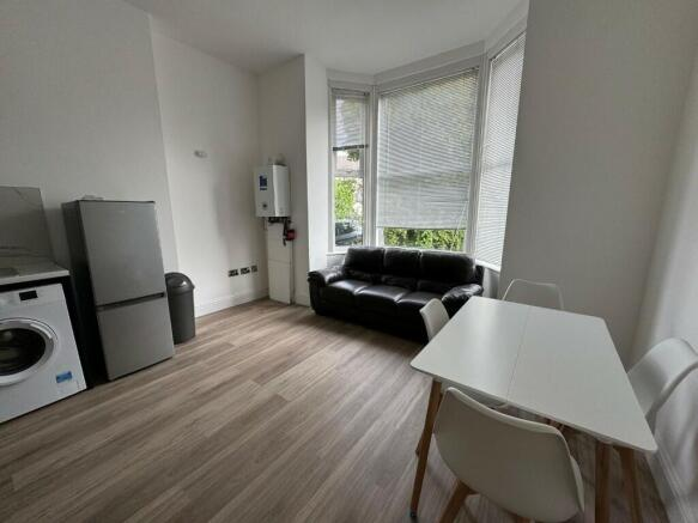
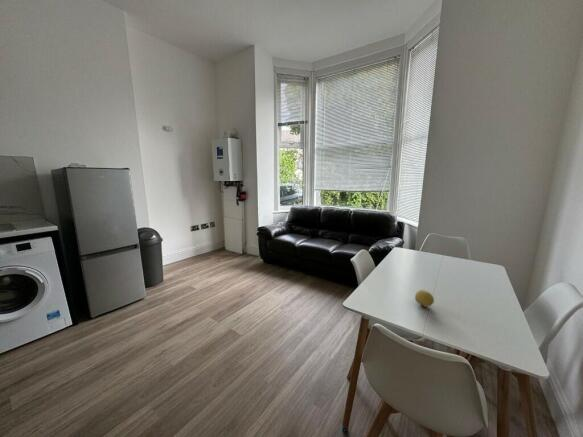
+ fruit [414,289,435,308]
